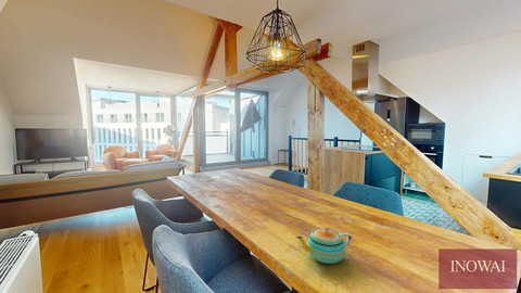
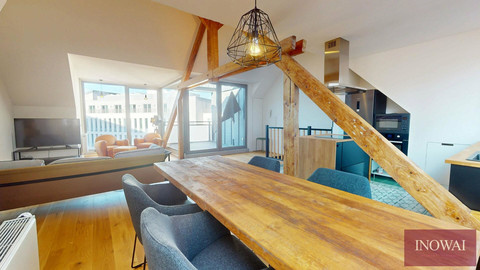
- teapot [295,226,353,265]
